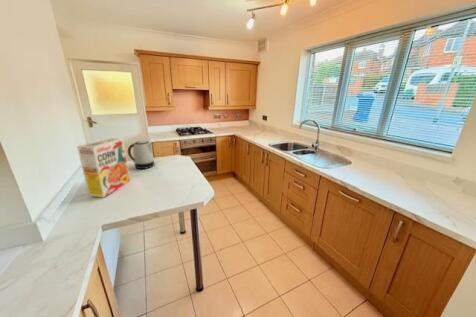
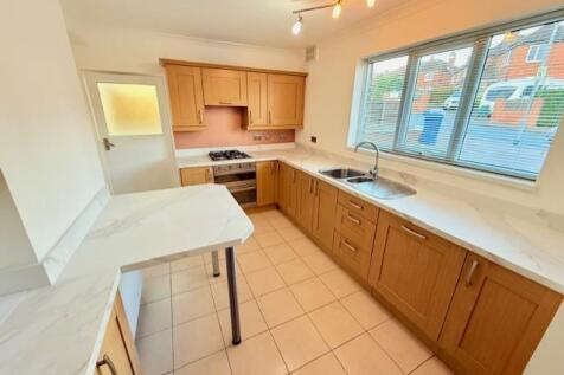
- kettle [127,140,155,170]
- cereal box [76,137,131,198]
